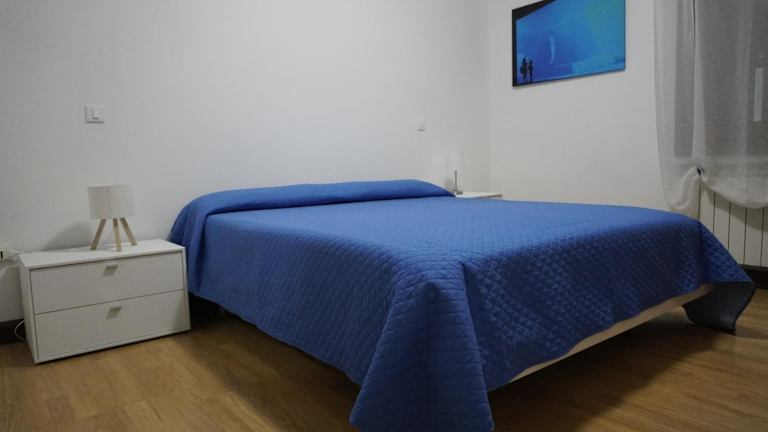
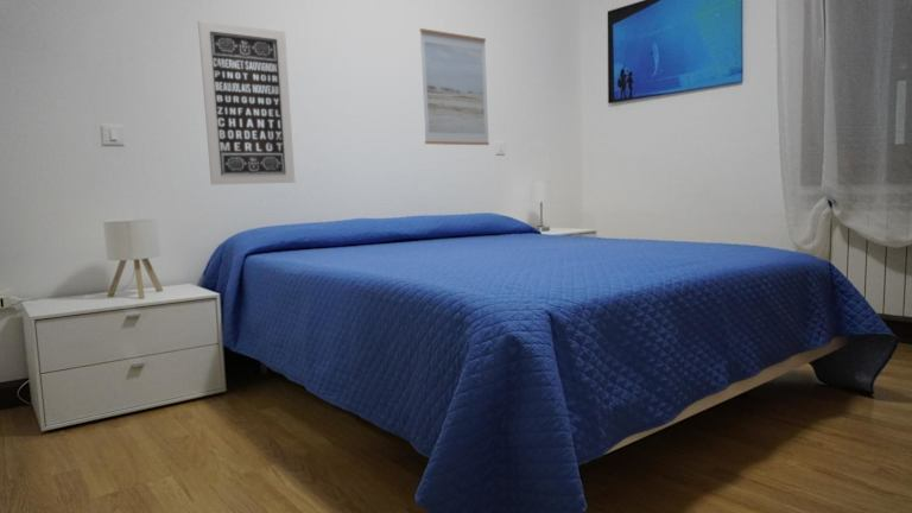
+ wall art [197,19,296,186]
+ wall art [418,27,490,146]
